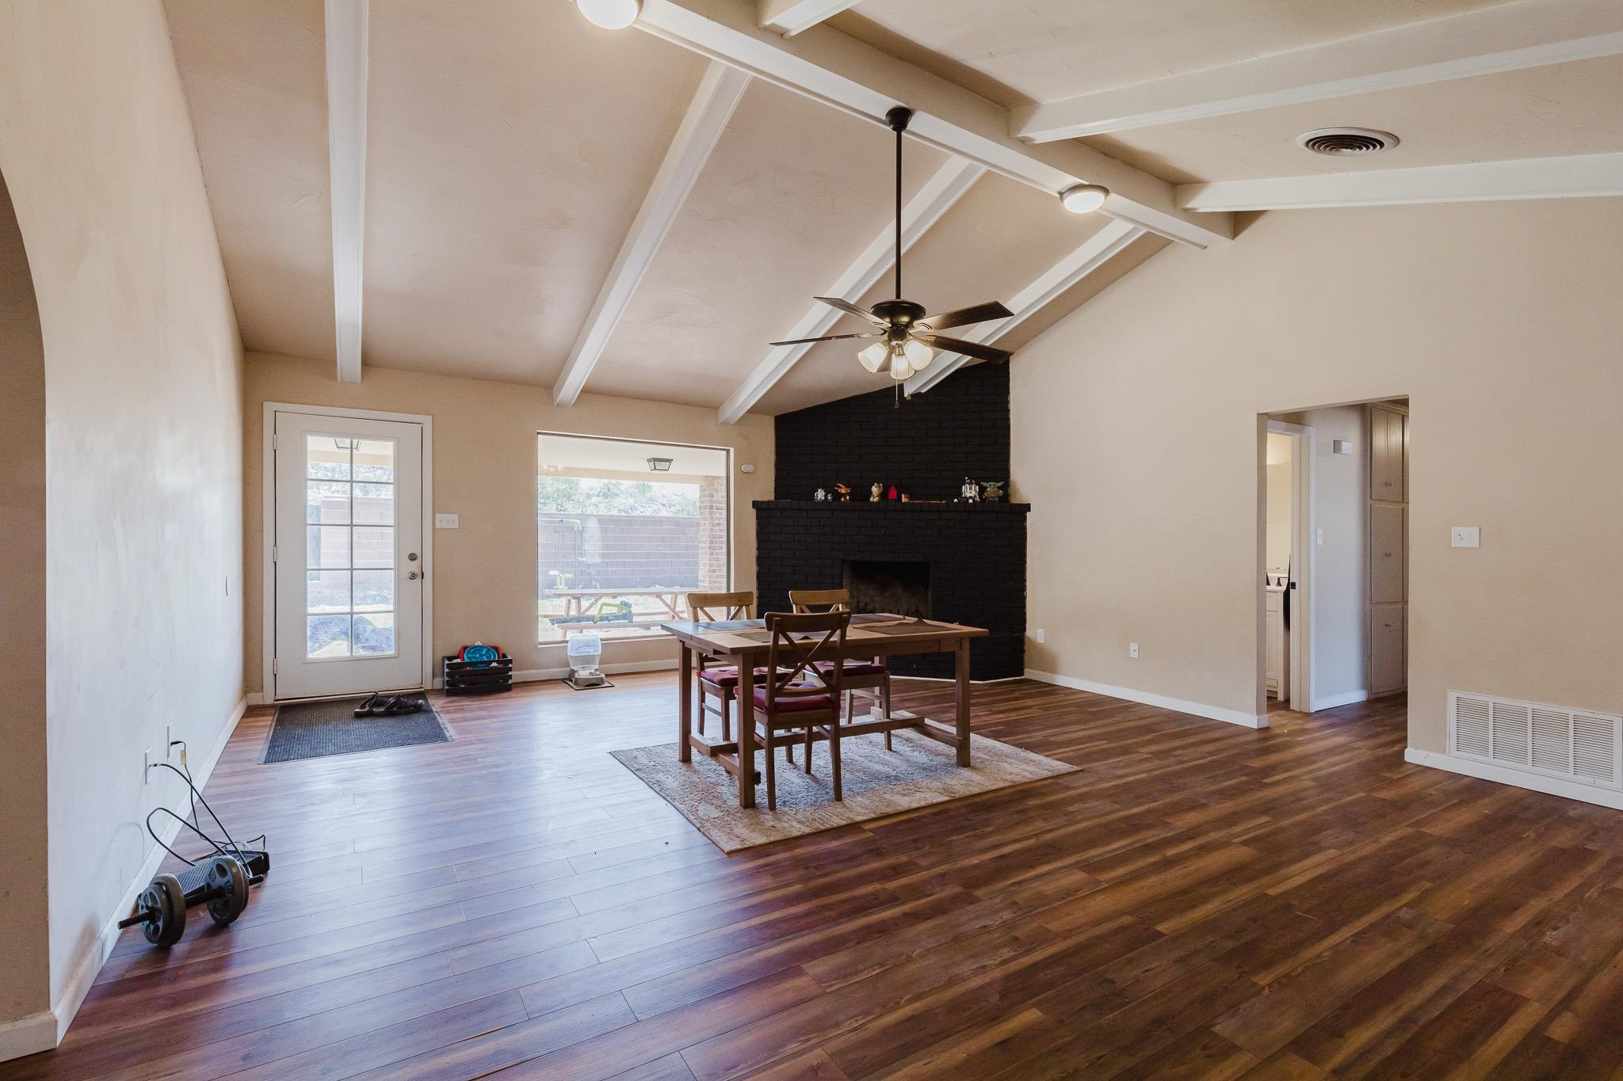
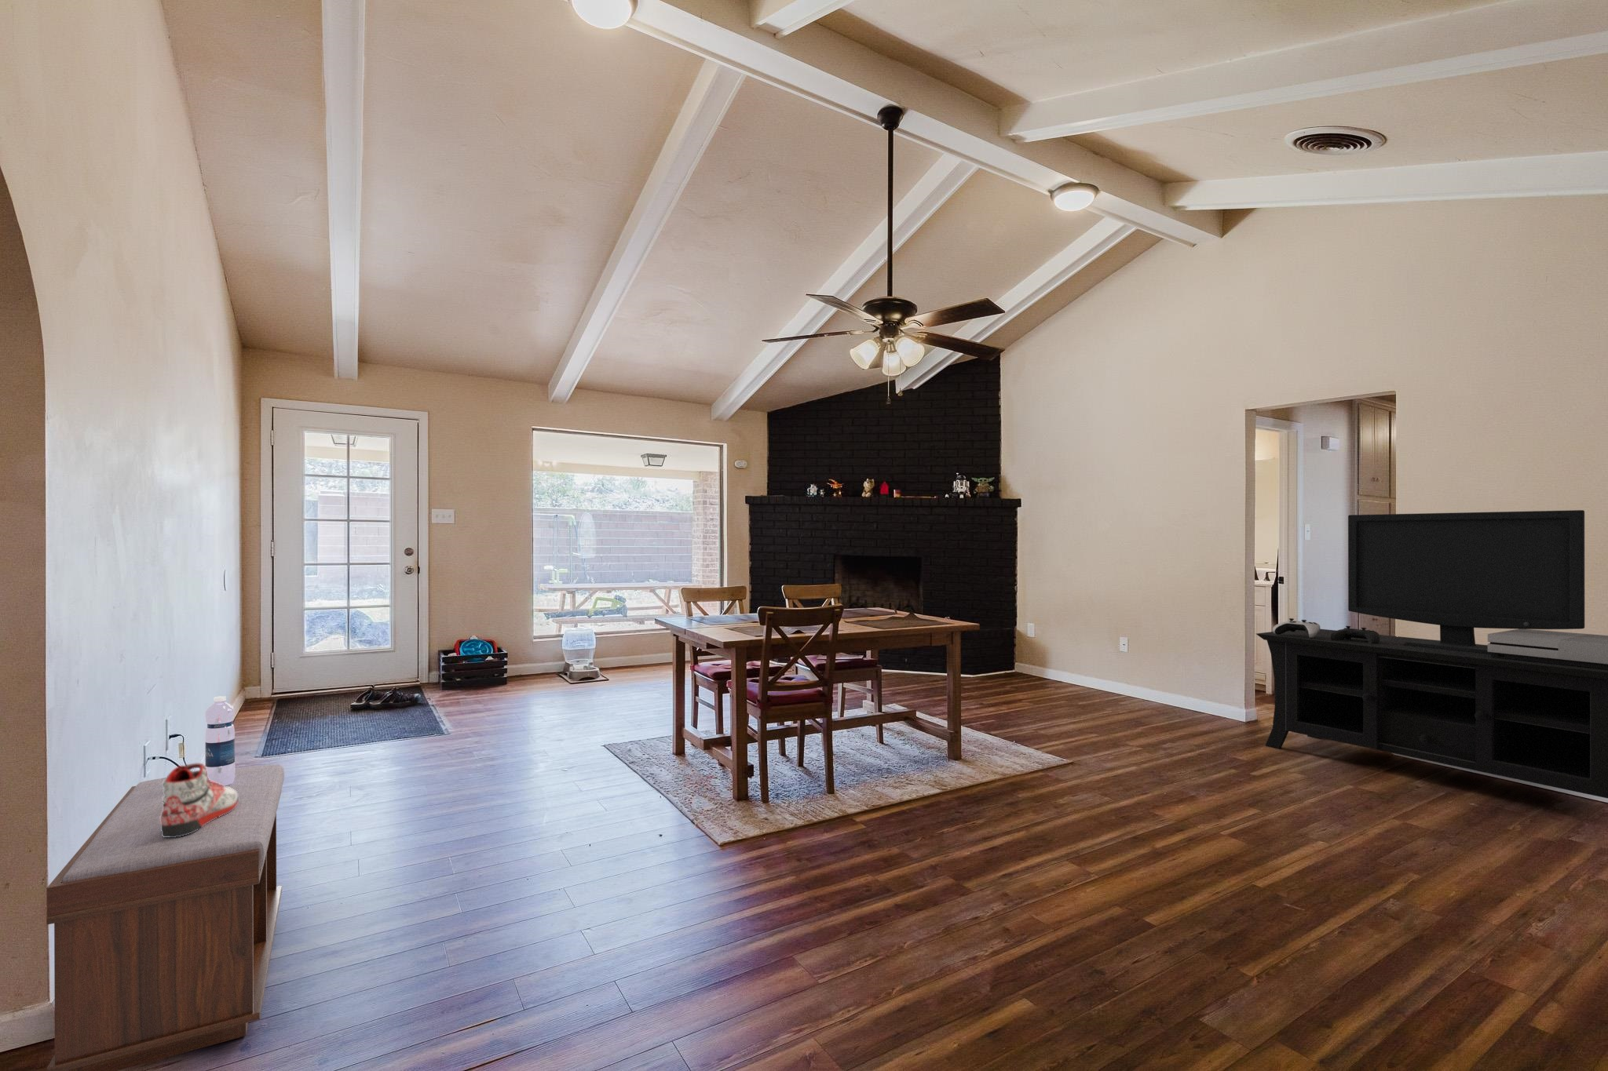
+ bench [45,764,285,1071]
+ sneaker [160,763,239,837]
+ media console [1255,509,1608,798]
+ water bottle [204,696,236,787]
